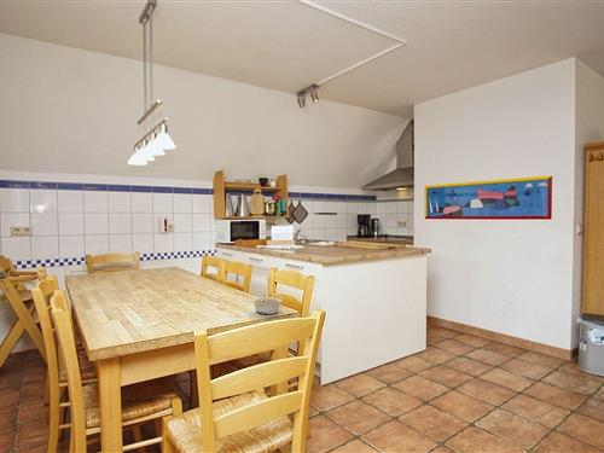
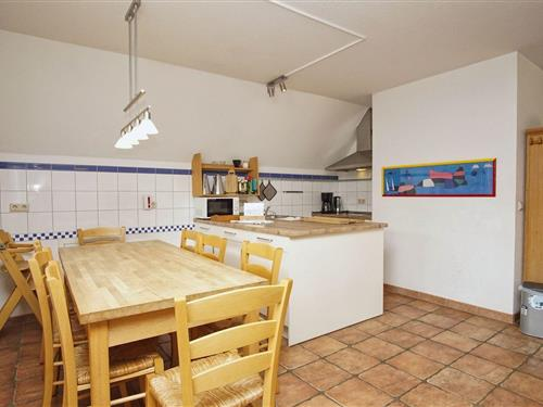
- legume [251,292,284,315]
